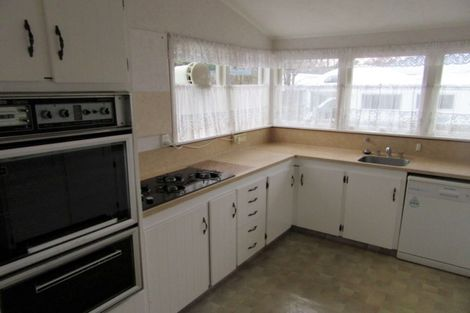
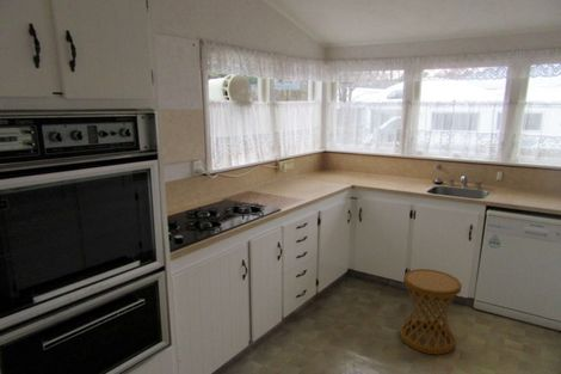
+ side table [399,268,463,356]
